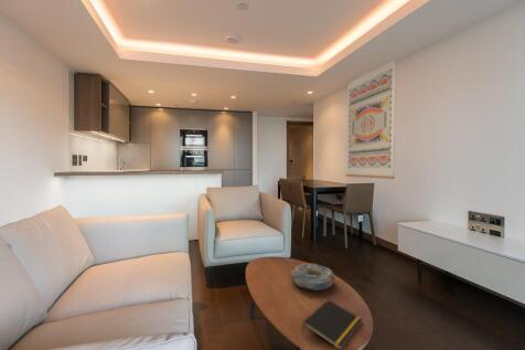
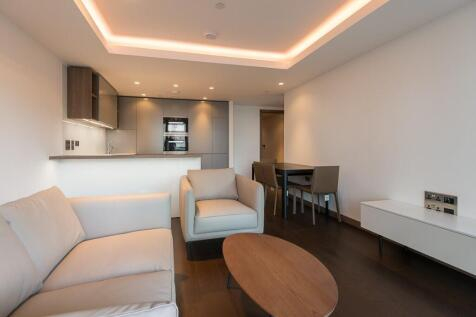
- decorative bowl [290,263,336,291]
- wall art [345,59,397,180]
- notepad [301,299,364,350]
